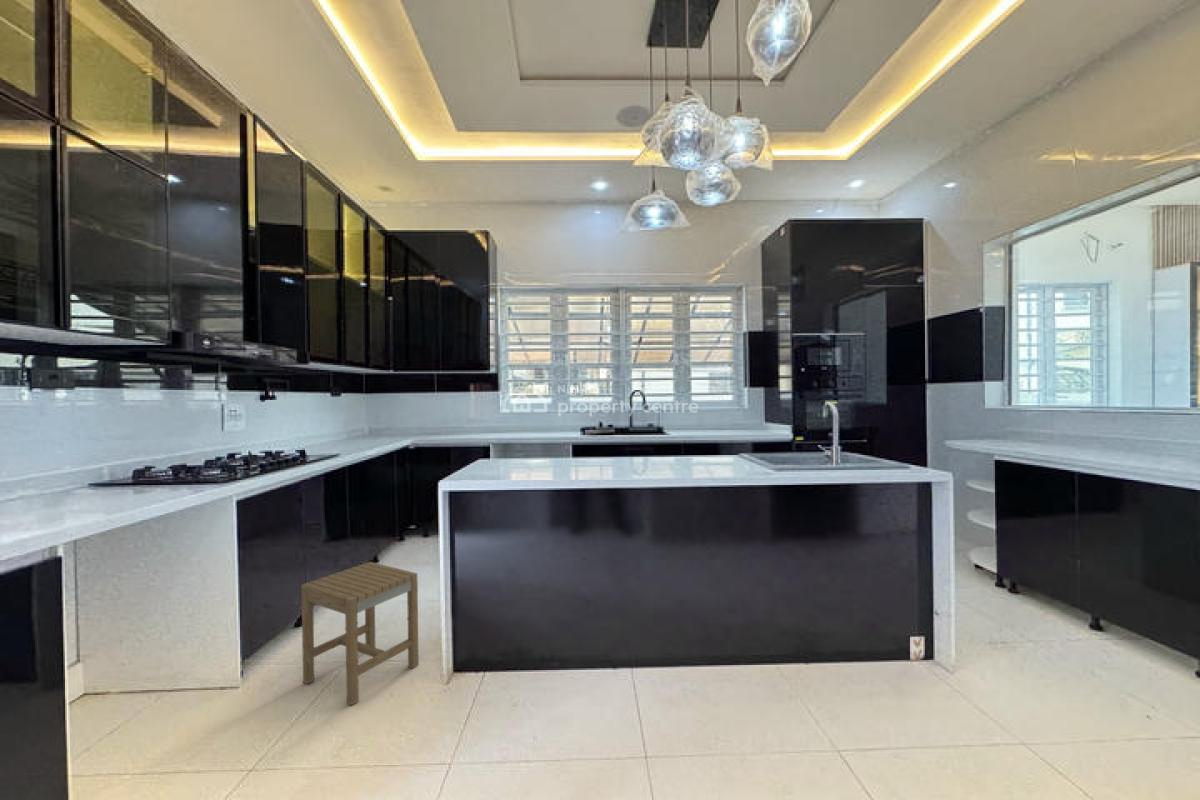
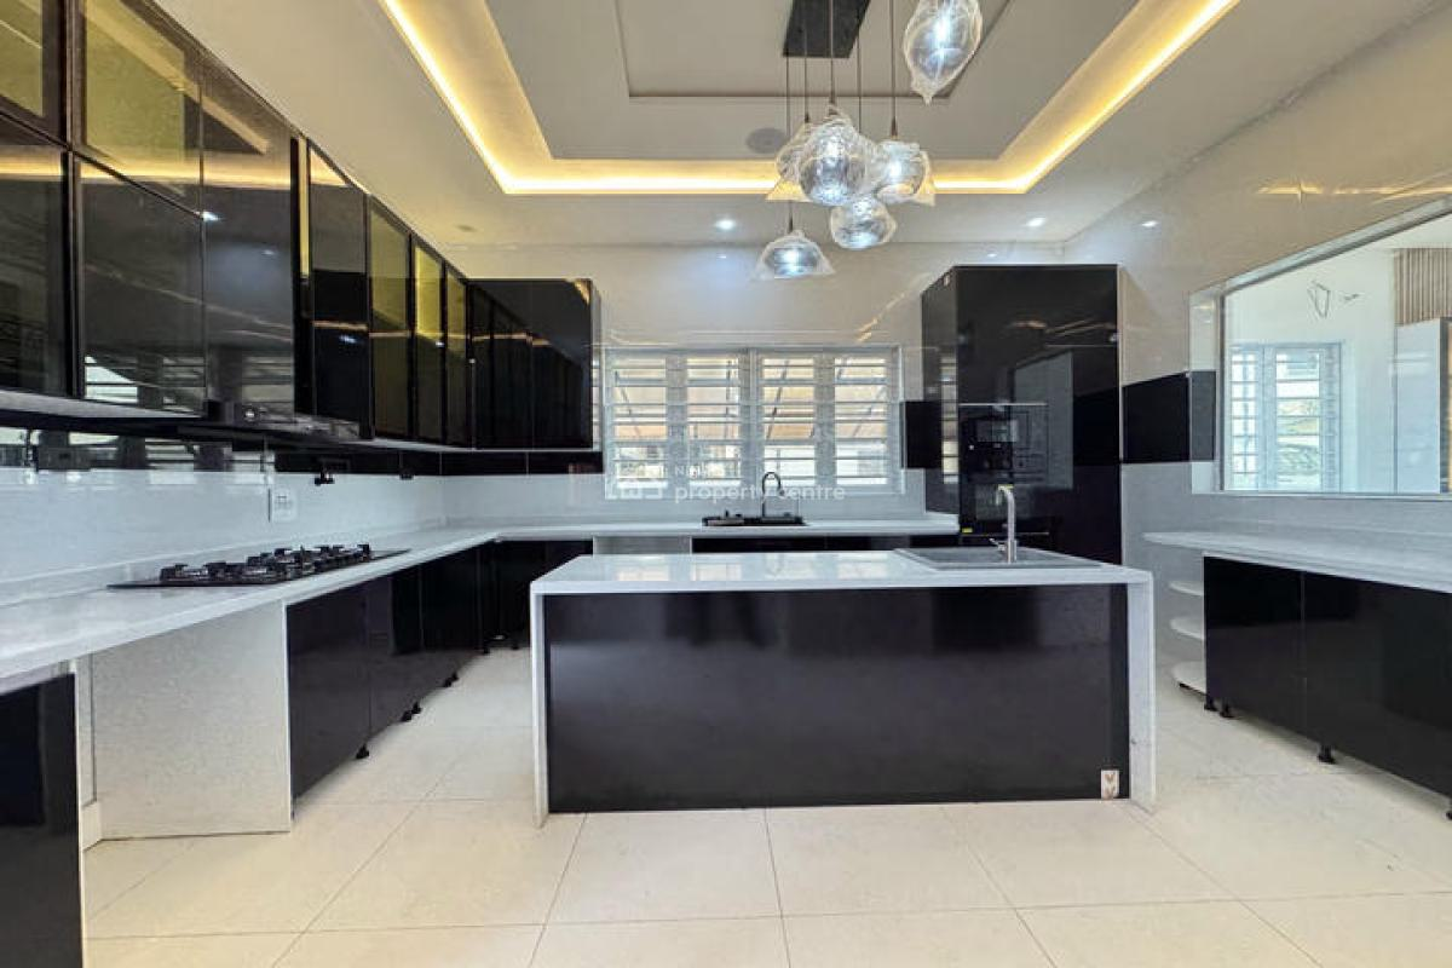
- stool [300,561,420,706]
